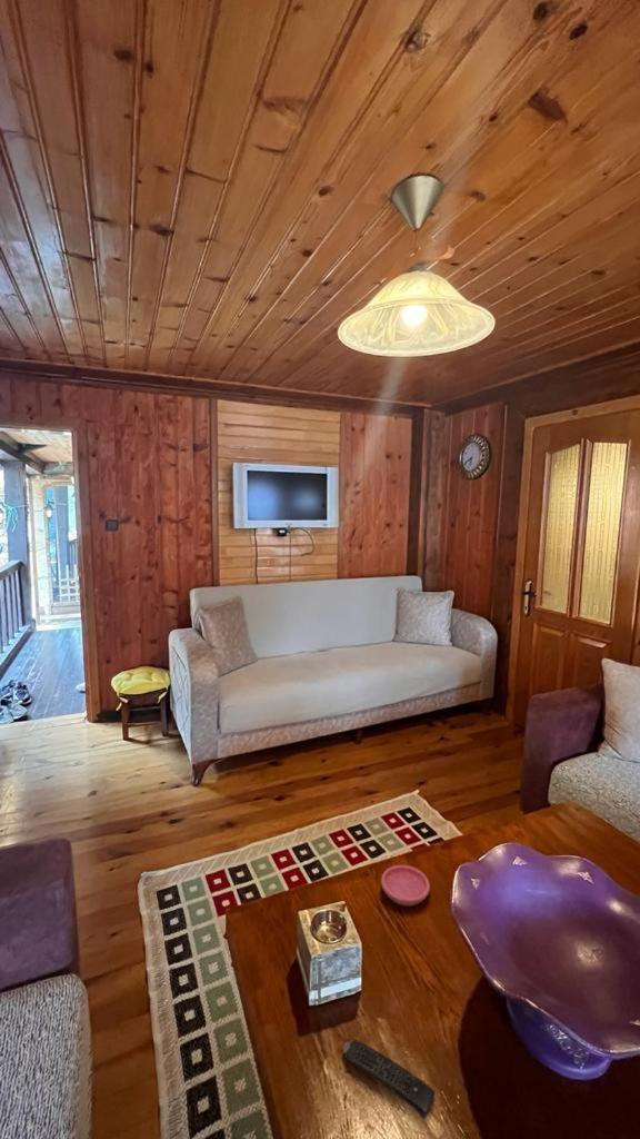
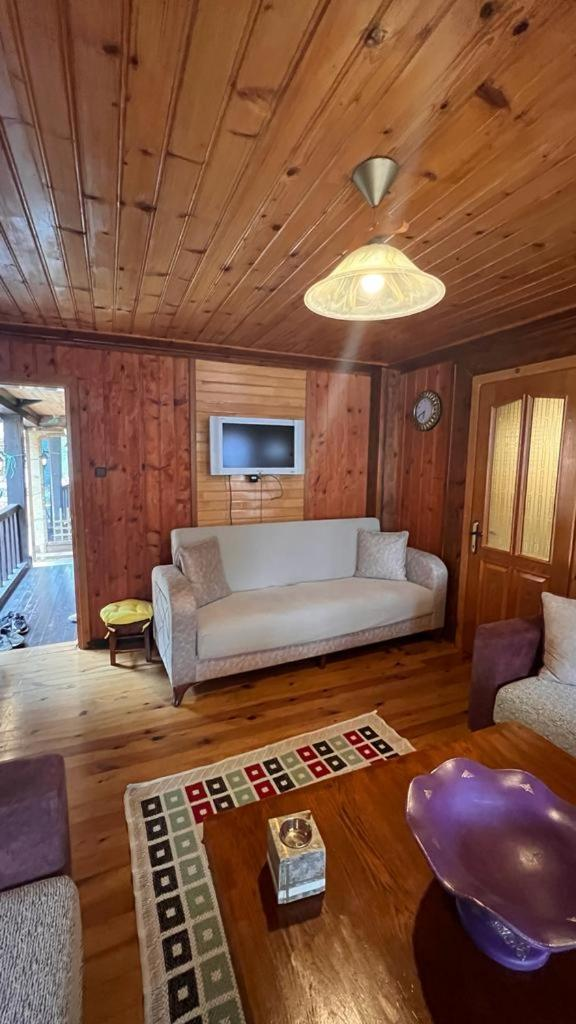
- saucer [380,864,431,908]
- remote control [342,1039,436,1120]
